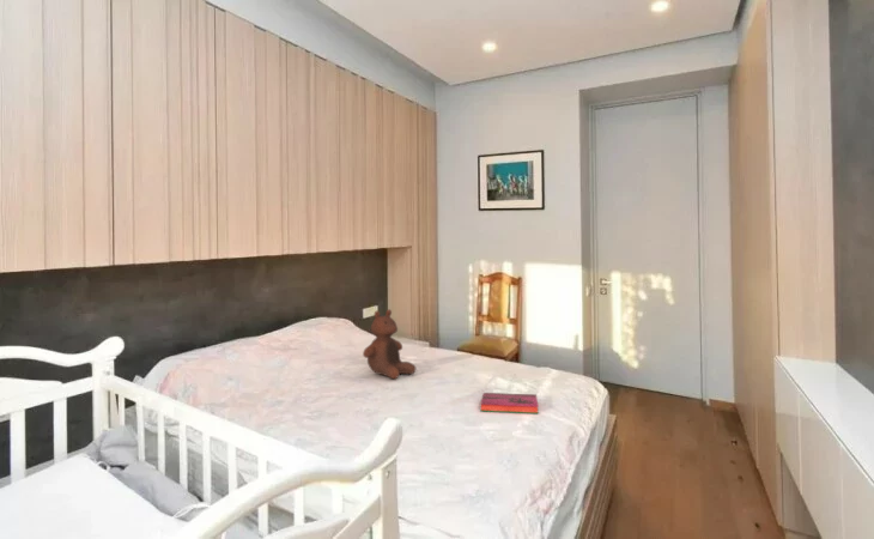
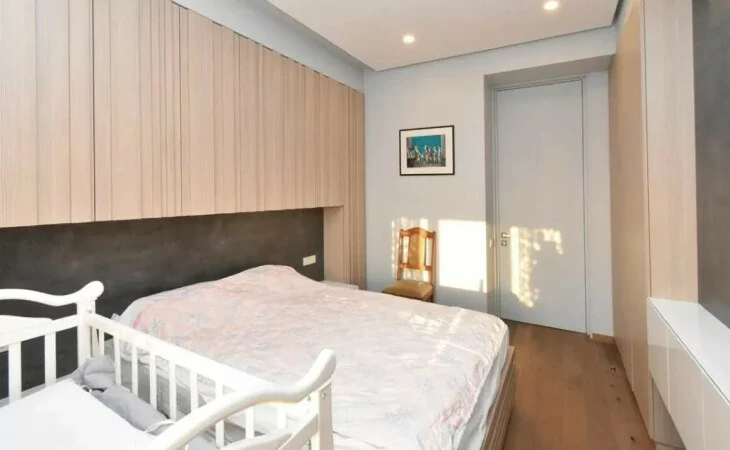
- hardback book [479,392,540,414]
- stuffed bear [362,308,417,380]
